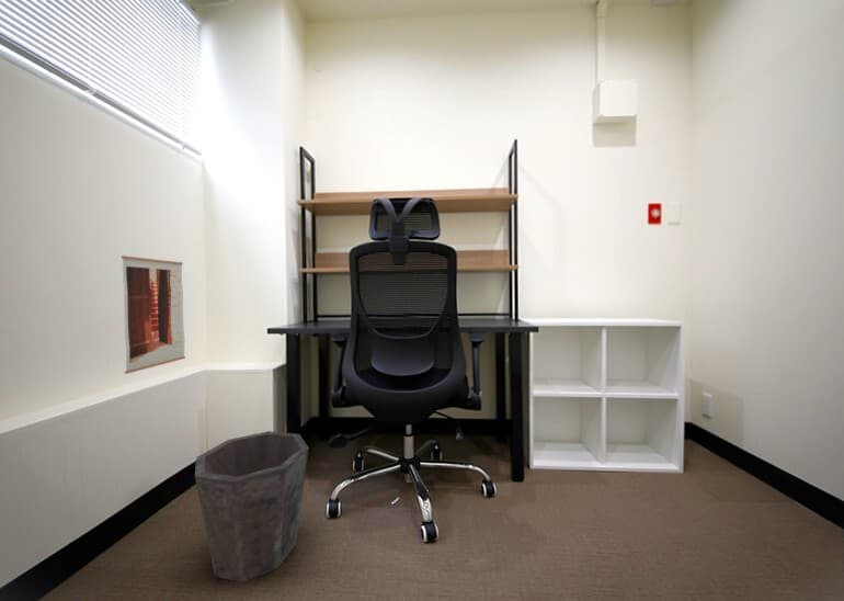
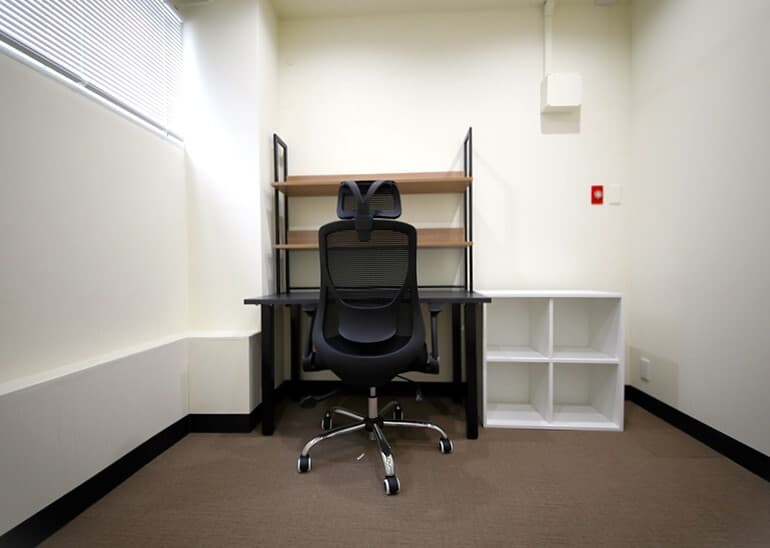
- waste bin [194,430,310,583]
- wall art [121,254,186,375]
